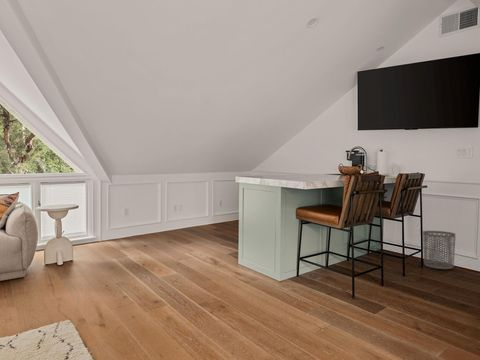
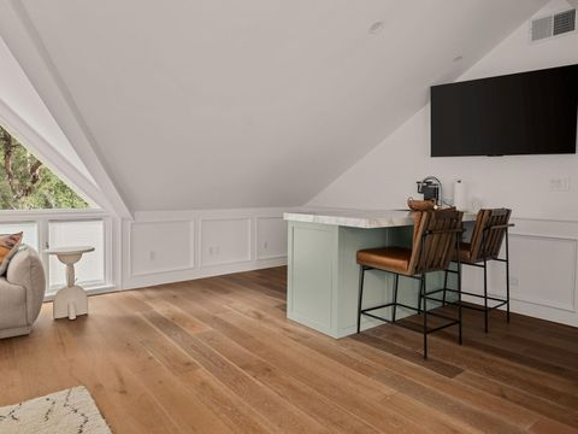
- waste bin [422,230,457,270]
